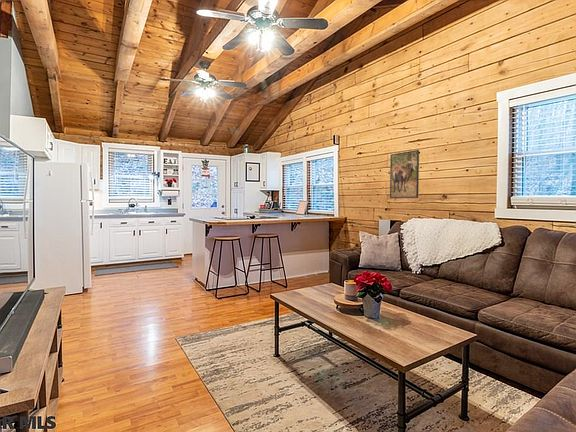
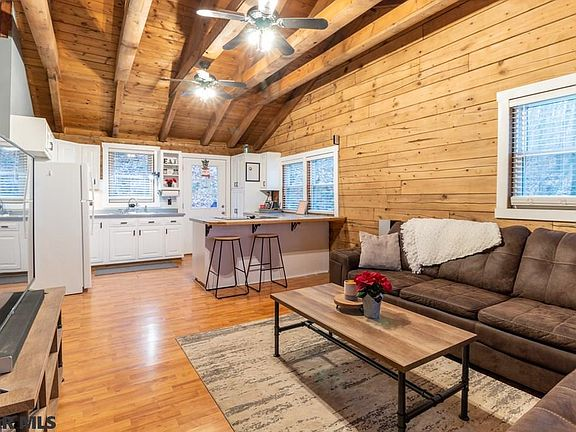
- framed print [389,149,420,199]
